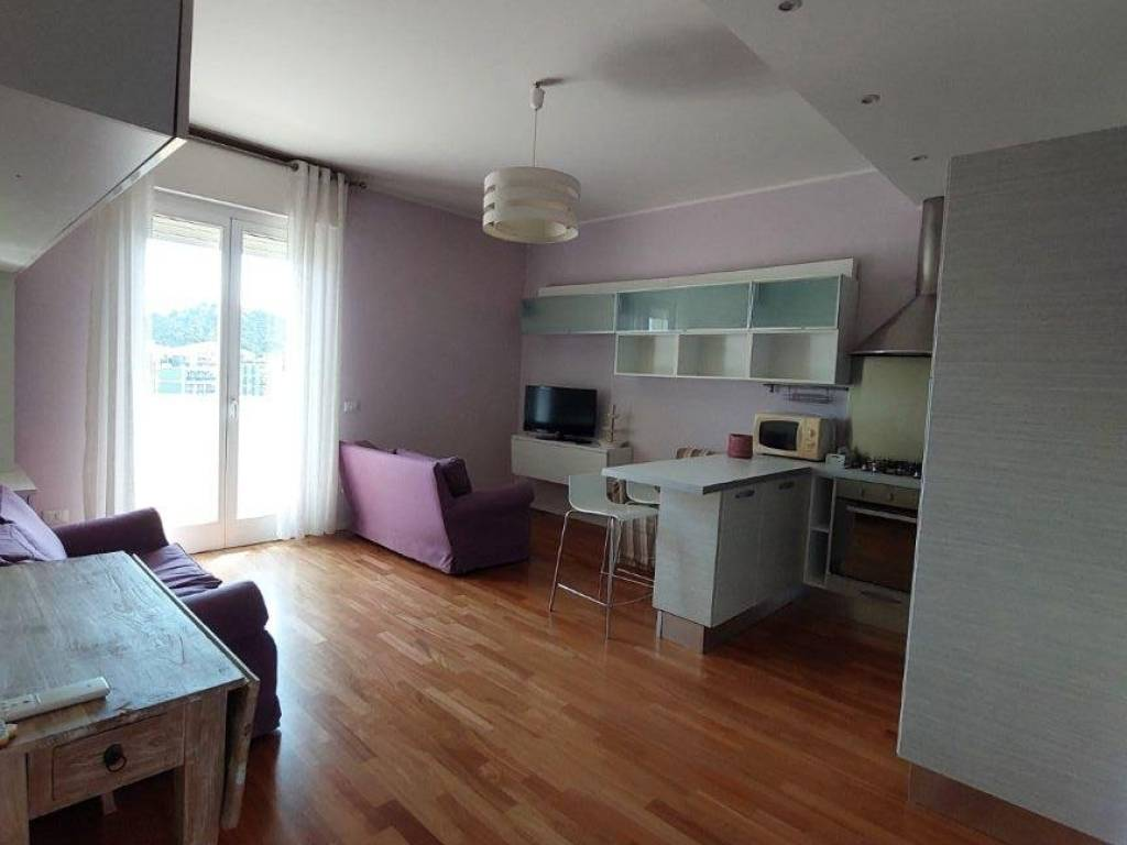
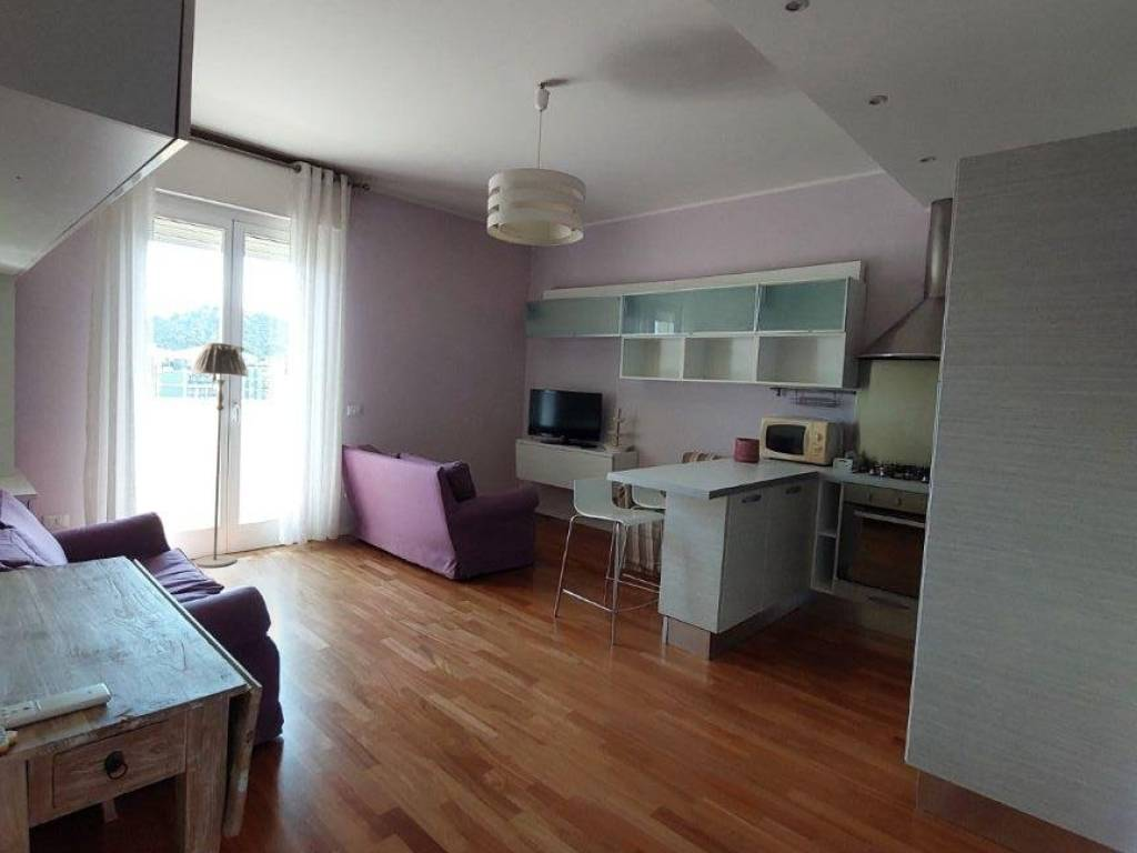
+ floor lamp [190,341,250,569]
